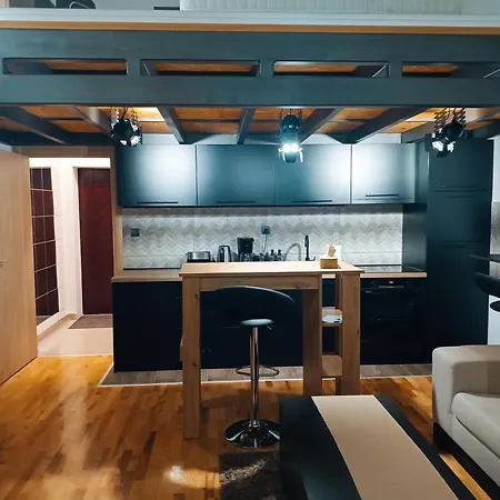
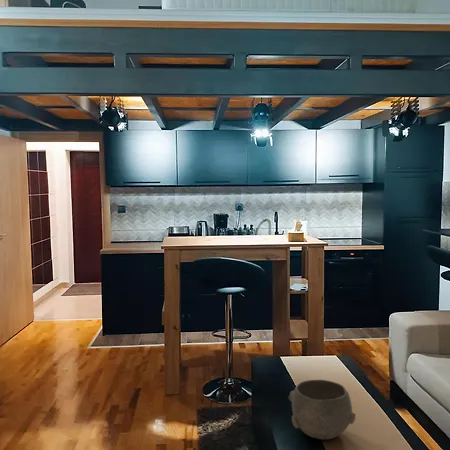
+ bowl [287,379,356,440]
